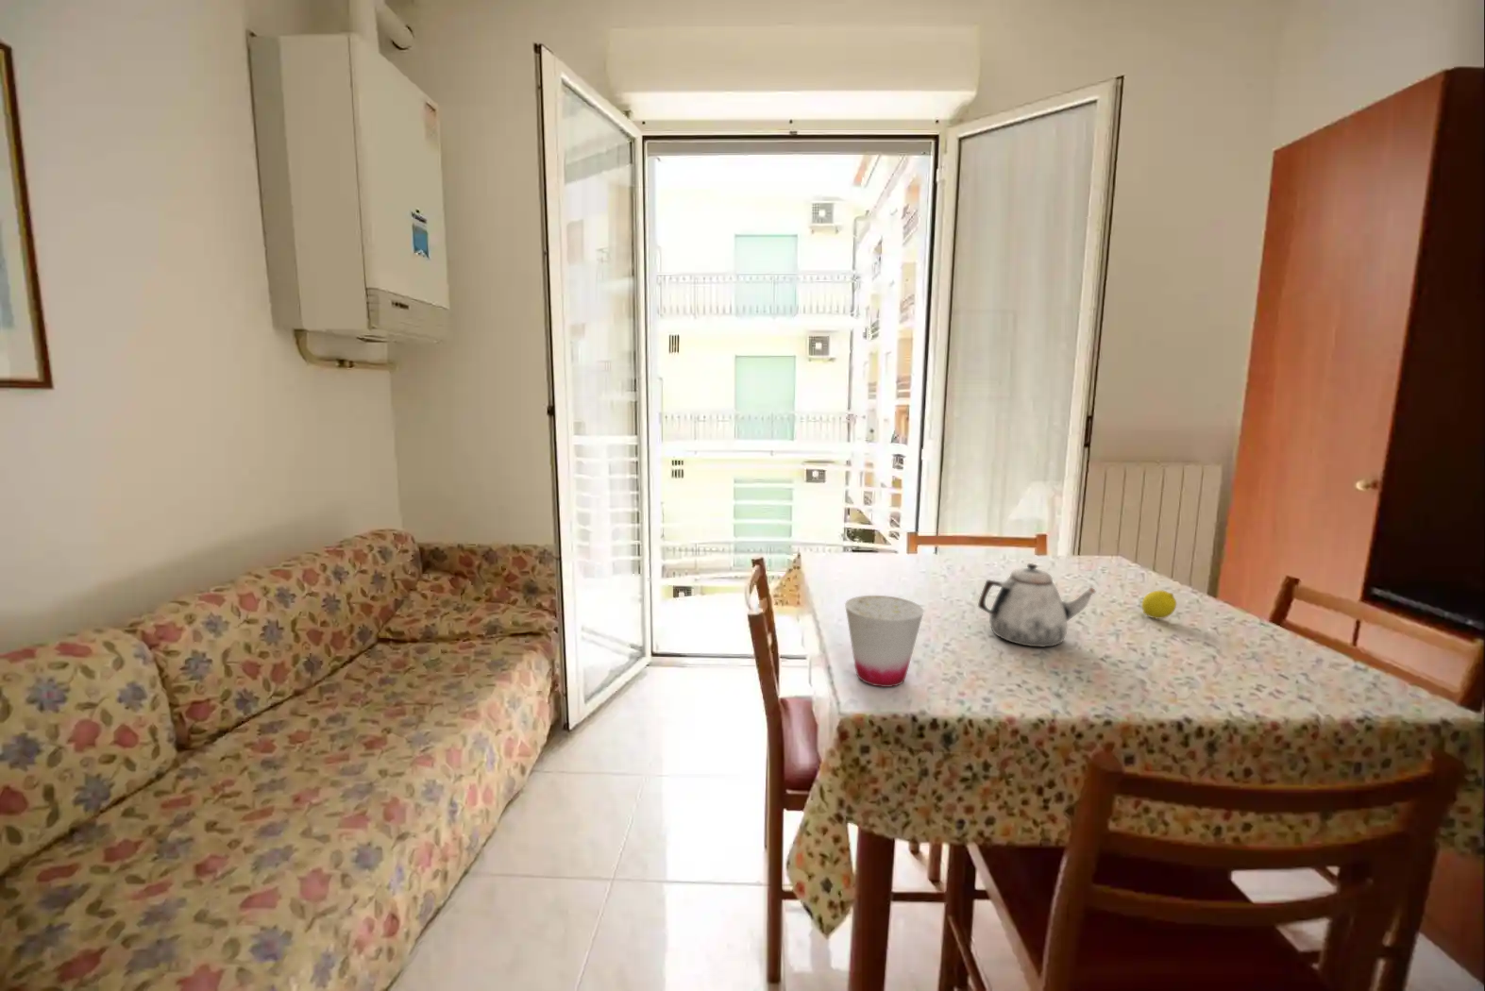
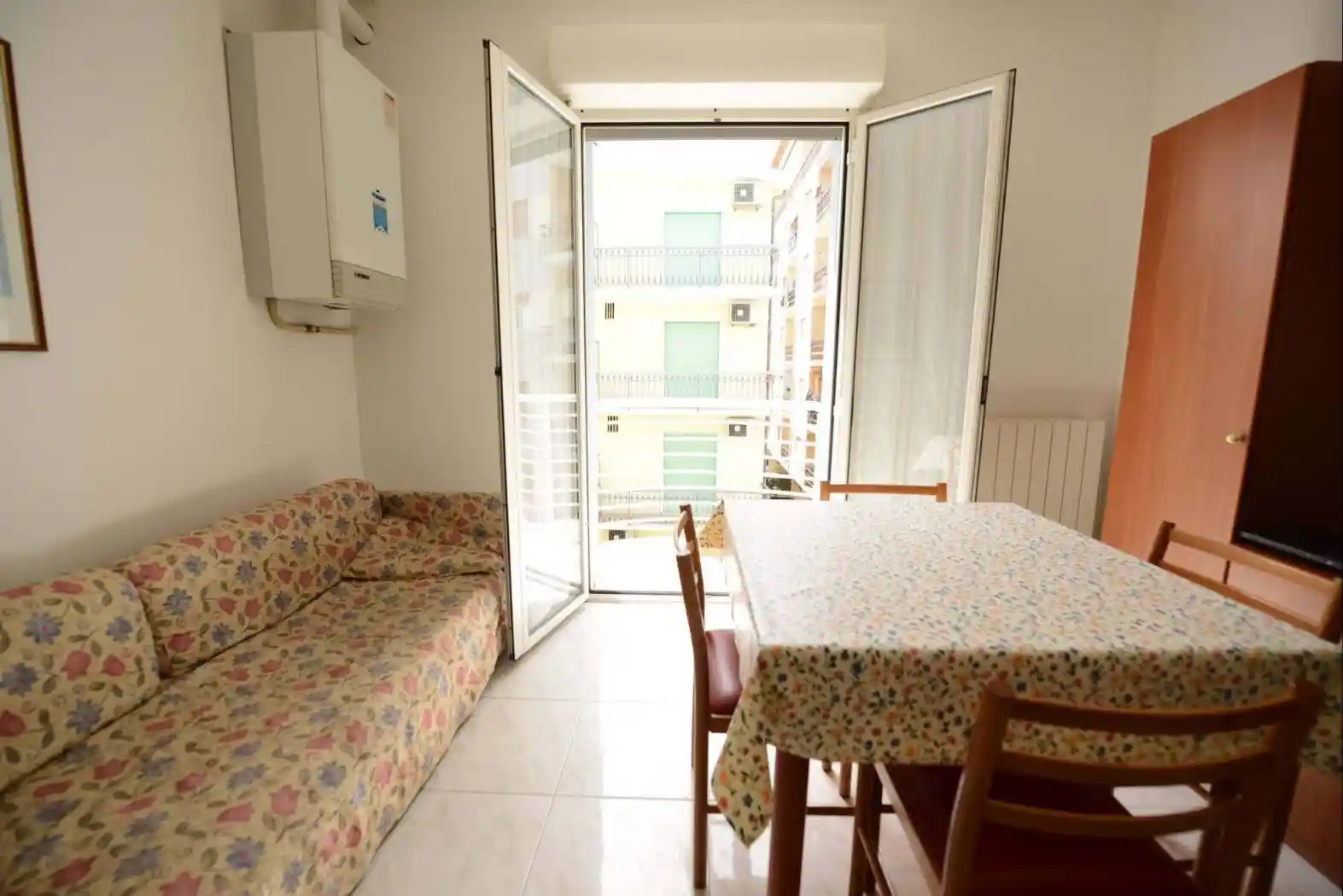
- cup [844,595,924,688]
- teapot [977,563,1097,647]
- fruit [1140,590,1178,620]
